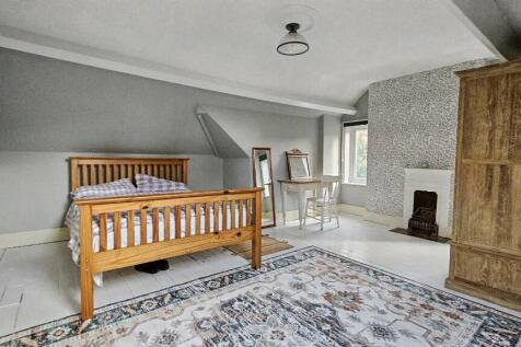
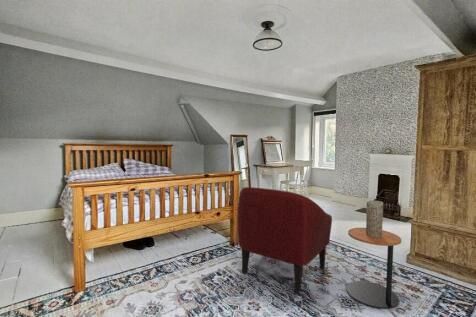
+ vase [365,199,384,238]
+ armchair [237,186,333,293]
+ side table [345,227,402,310]
